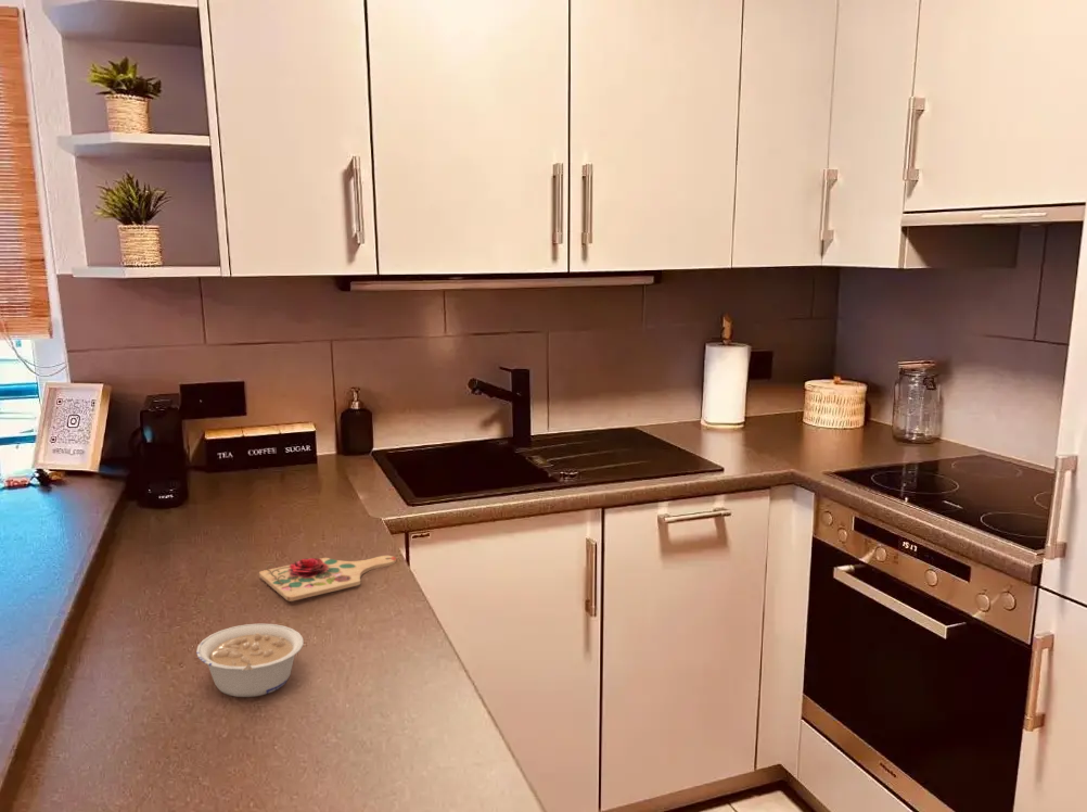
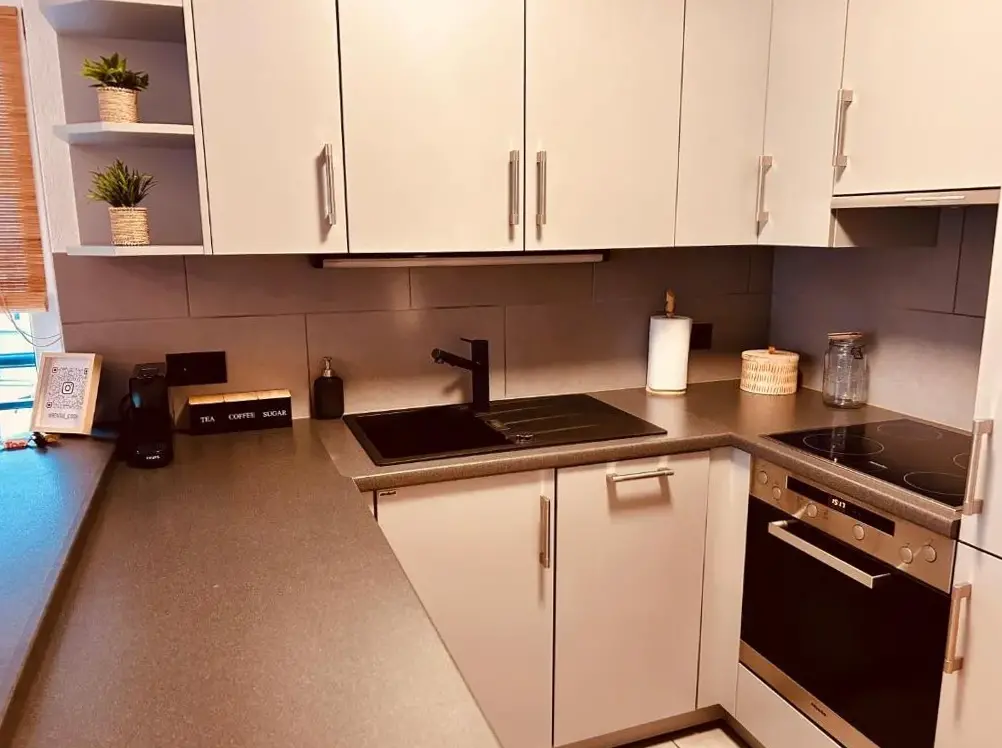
- cutting board [258,555,397,602]
- legume [195,623,305,698]
